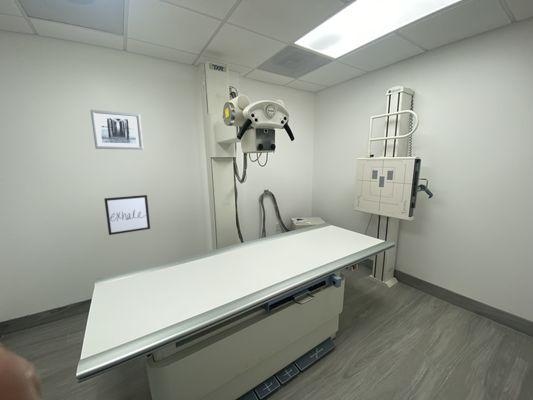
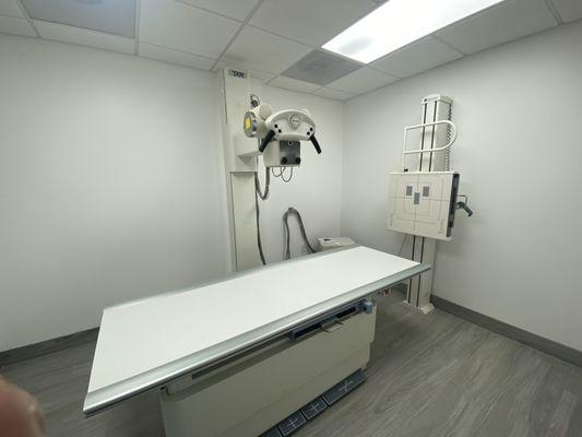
- wall art [103,194,151,236]
- wall art [90,109,144,151]
